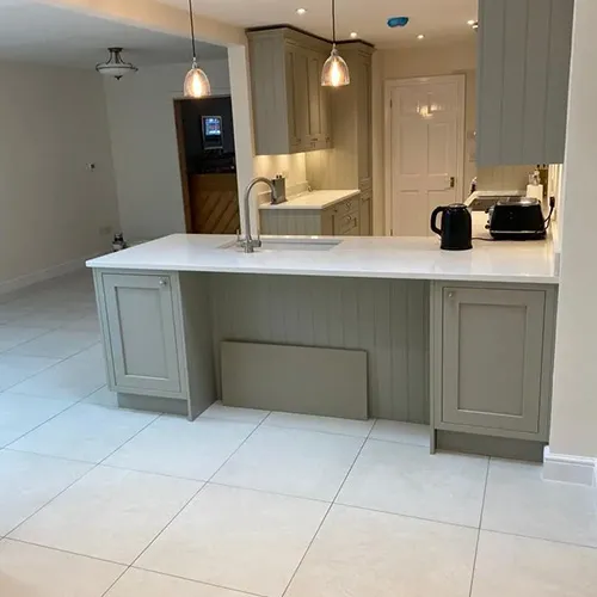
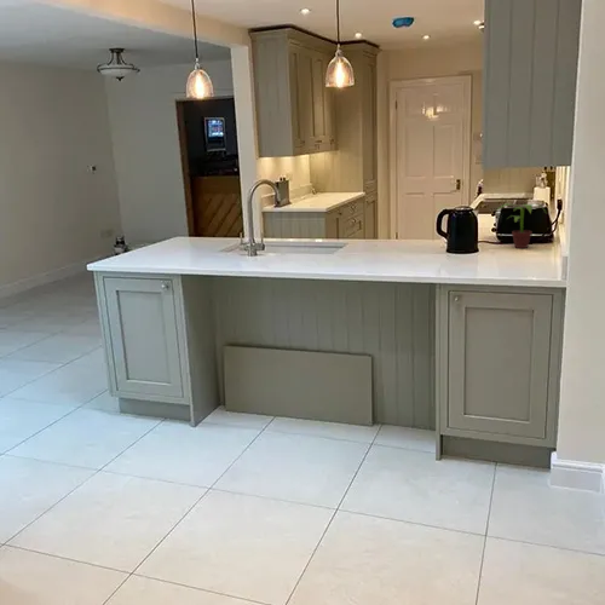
+ potted plant [495,202,547,249]
